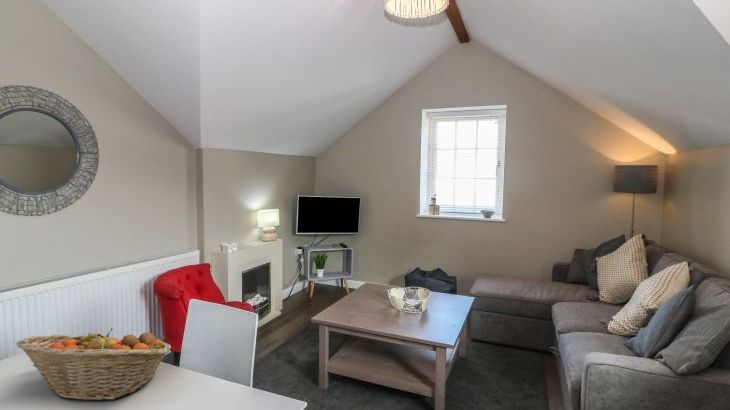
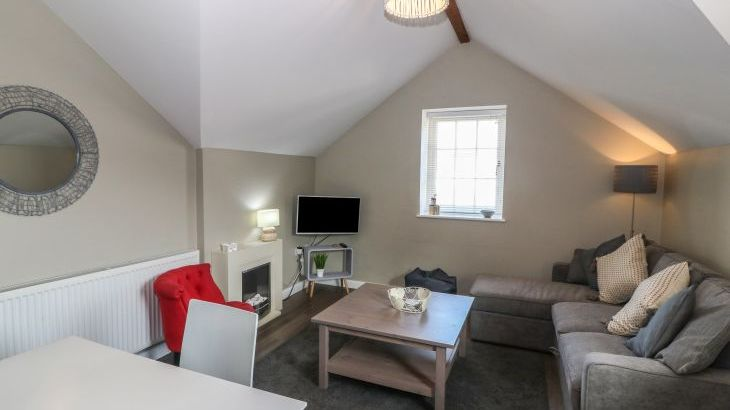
- fruit basket [15,327,173,402]
